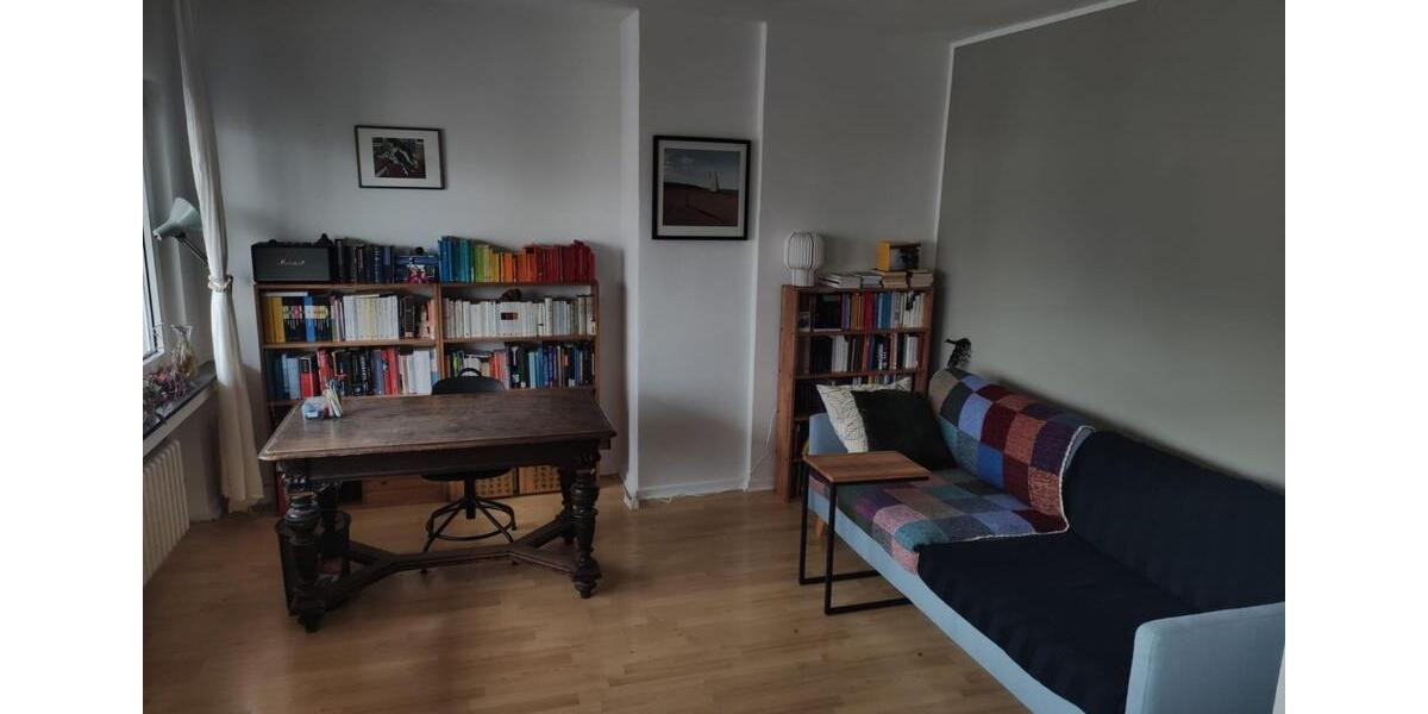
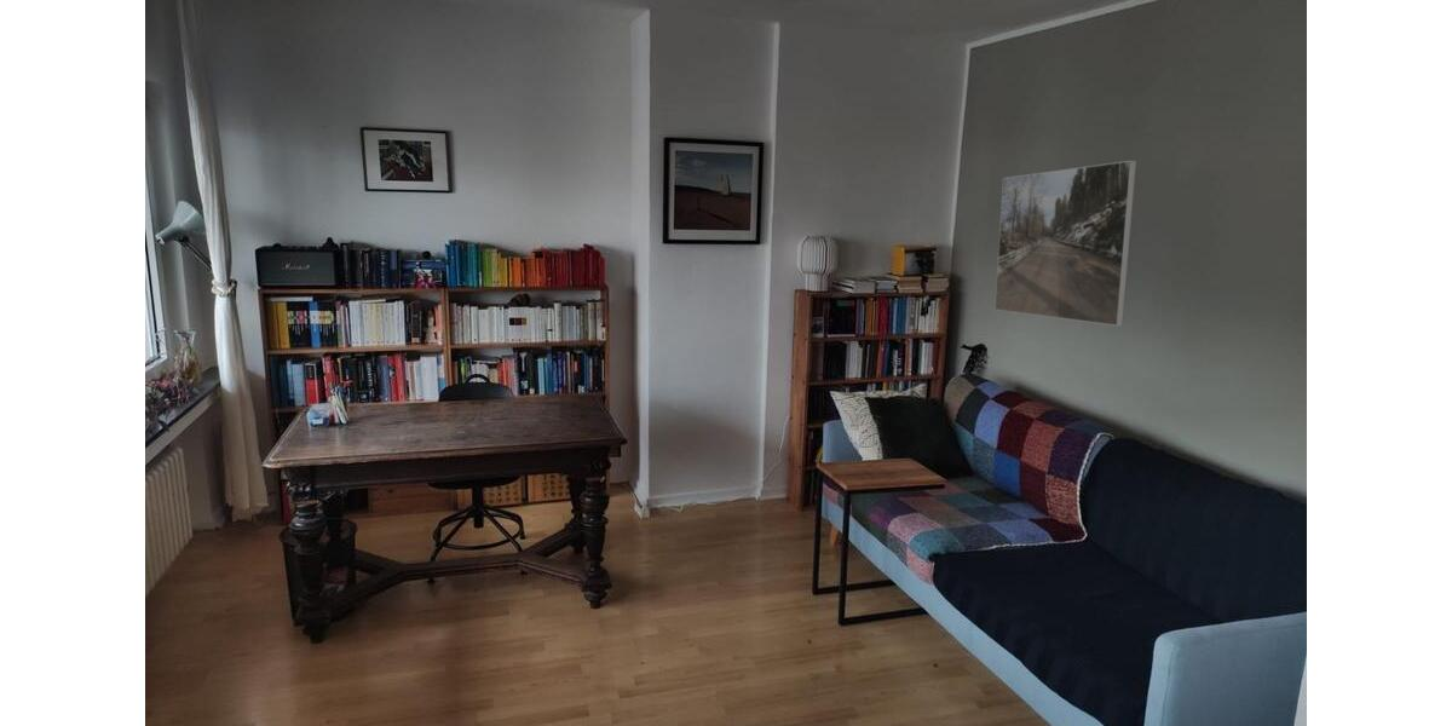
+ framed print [993,160,1137,327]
